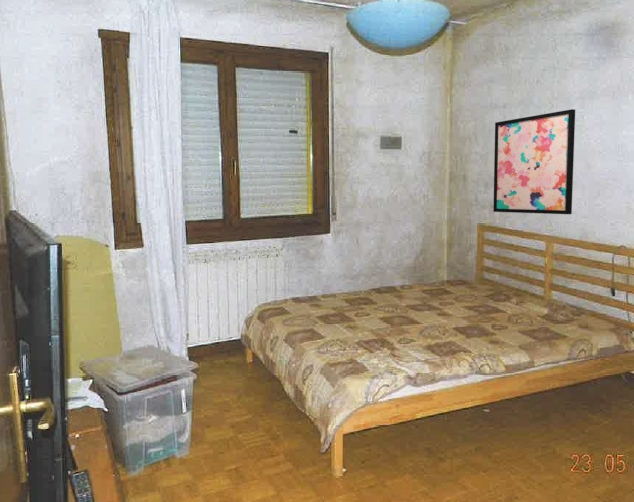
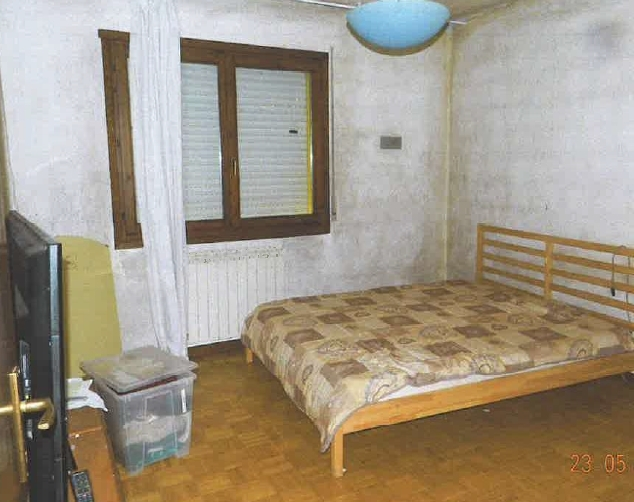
- wall art [492,108,576,215]
